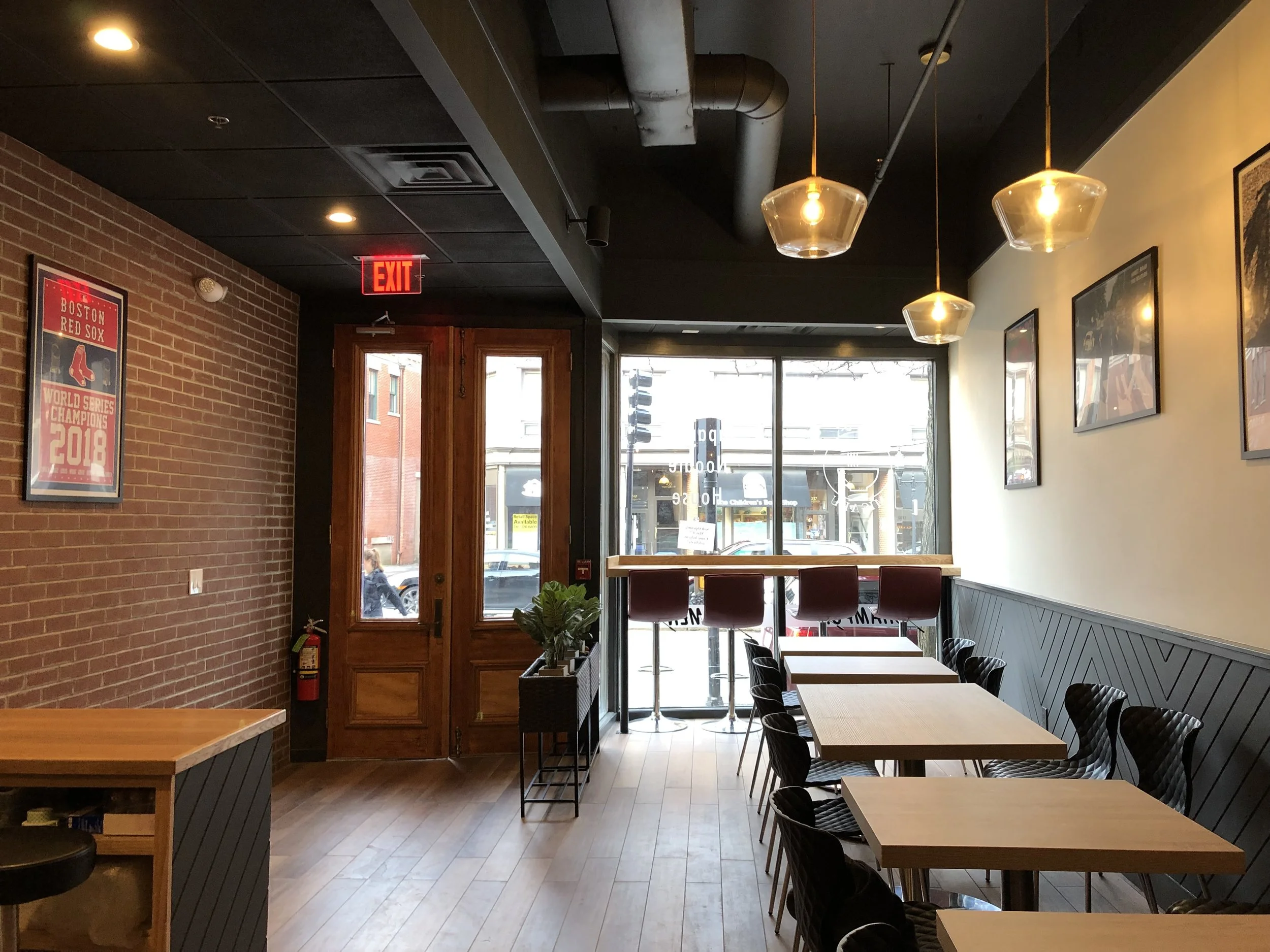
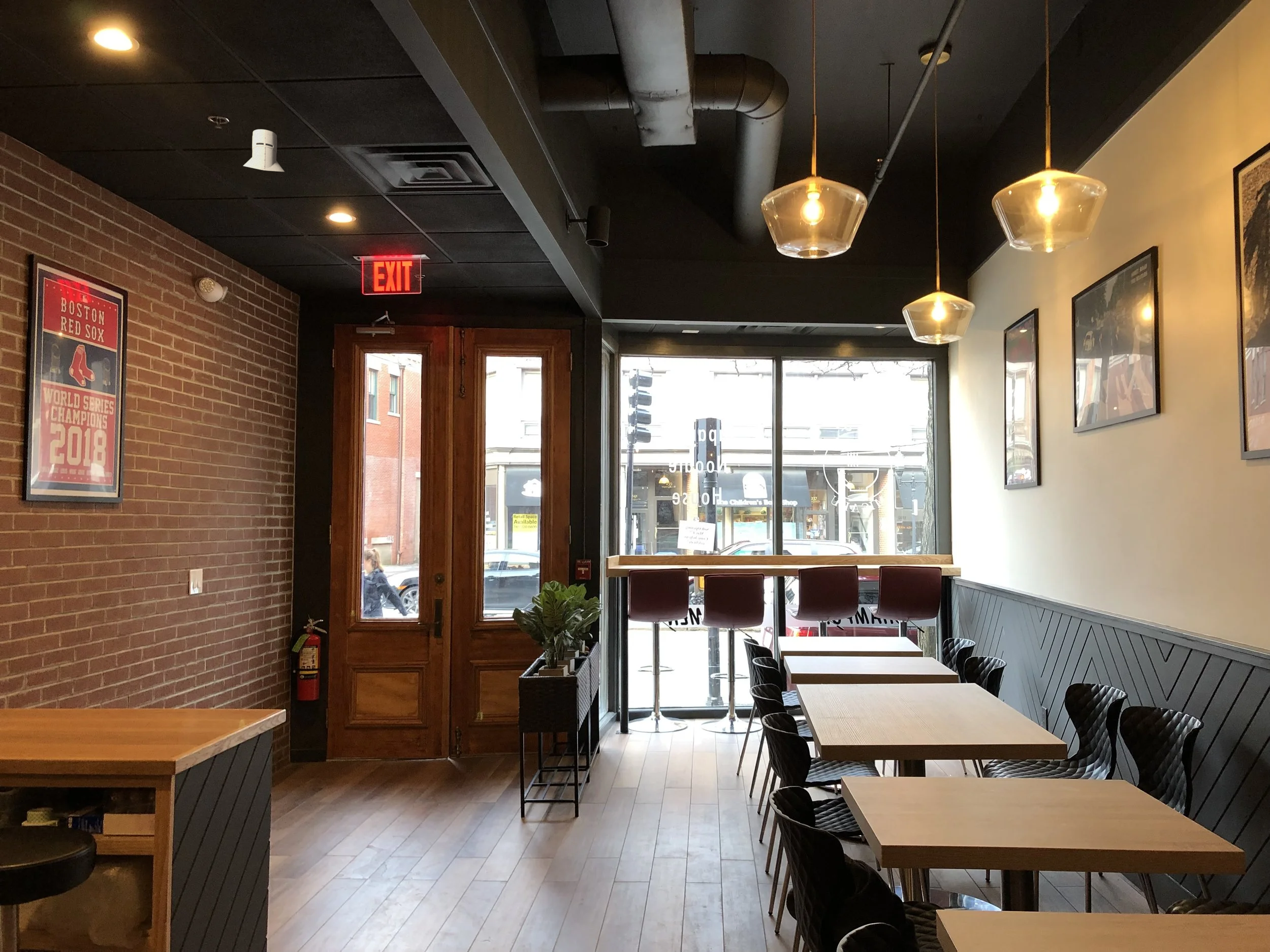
+ knight helmet [243,129,285,172]
